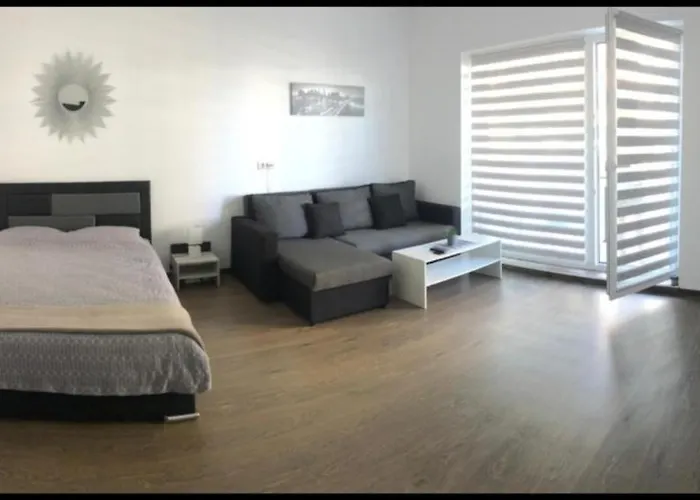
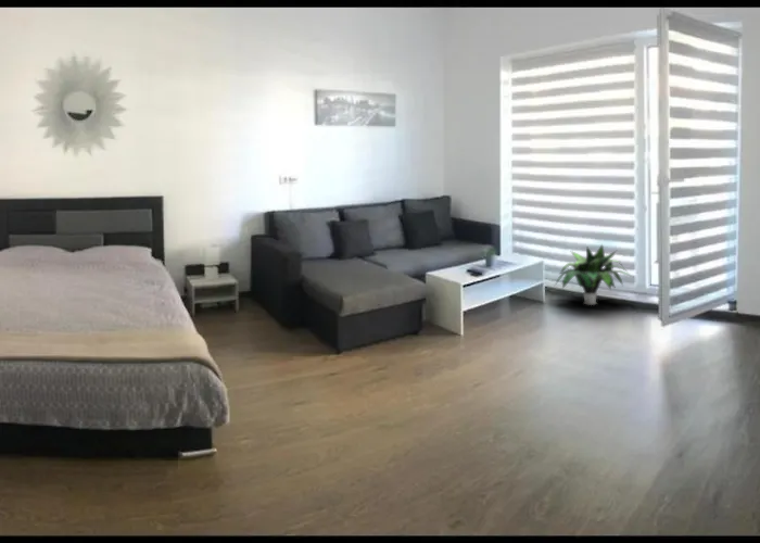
+ potted plant [554,243,636,306]
